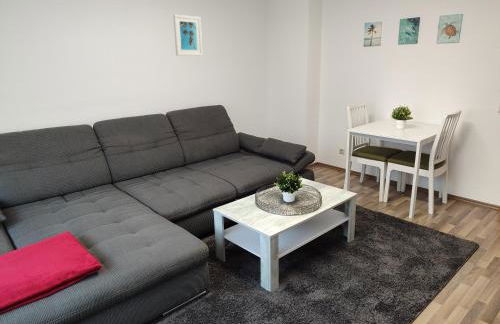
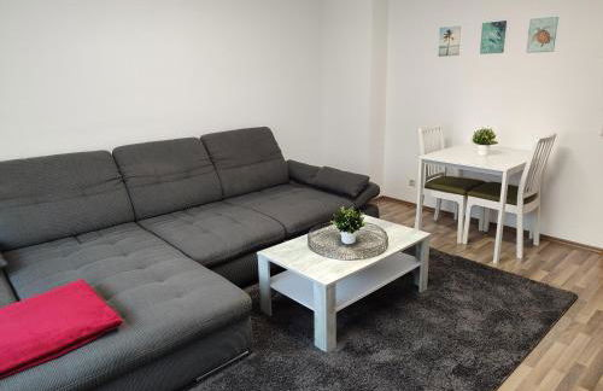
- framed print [172,14,203,57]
